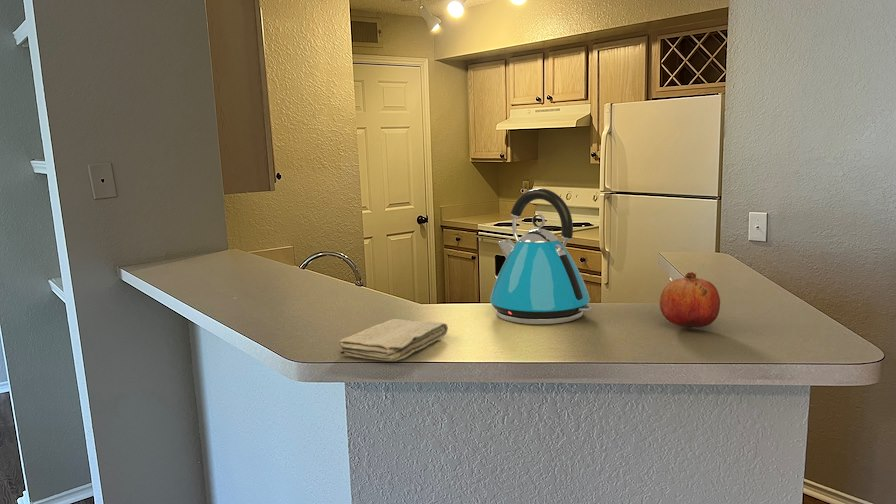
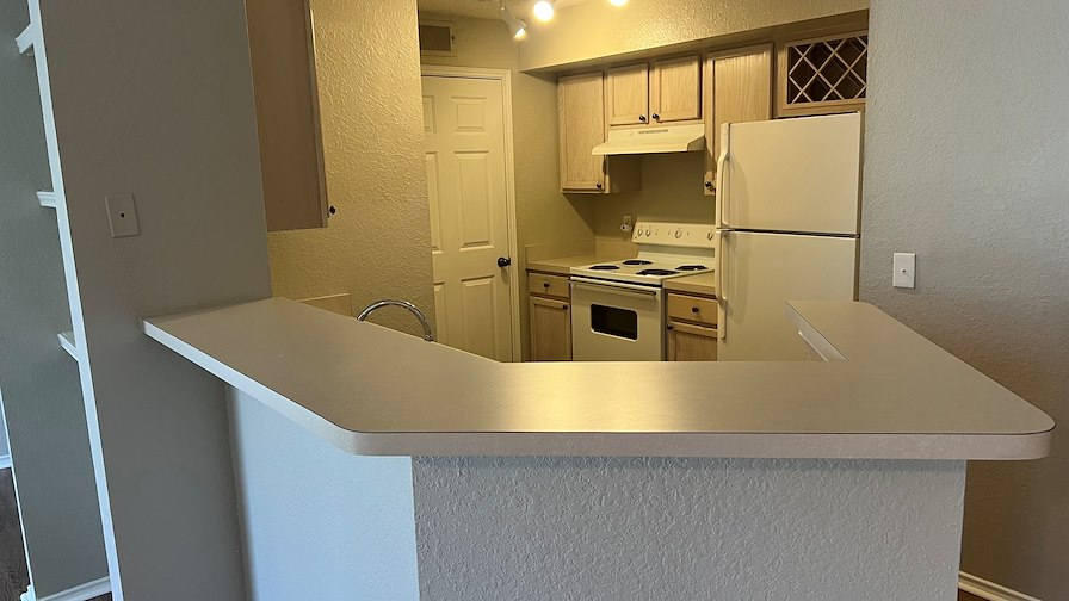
- kettle [489,187,592,325]
- washcloth [337,318,449,362]
- fruit [659,271,721,329]
